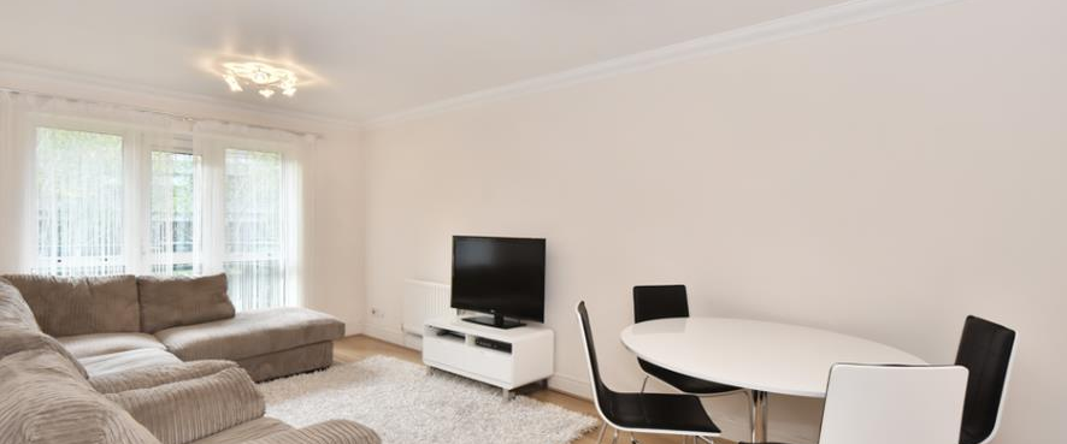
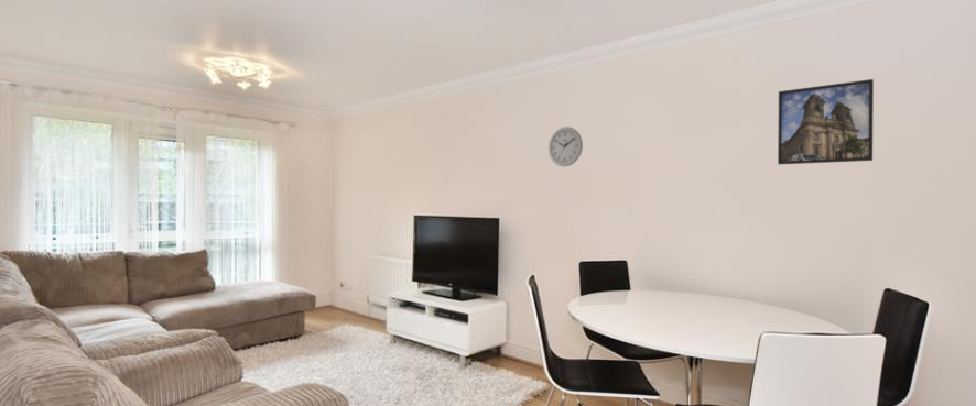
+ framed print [777,78,875,165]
+ wall clock [547,125,584,167]
